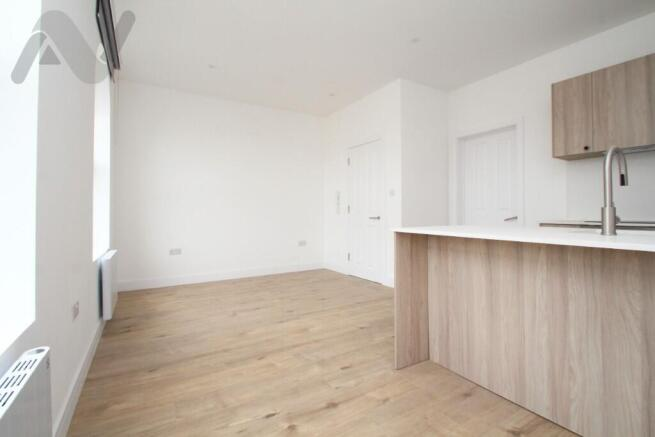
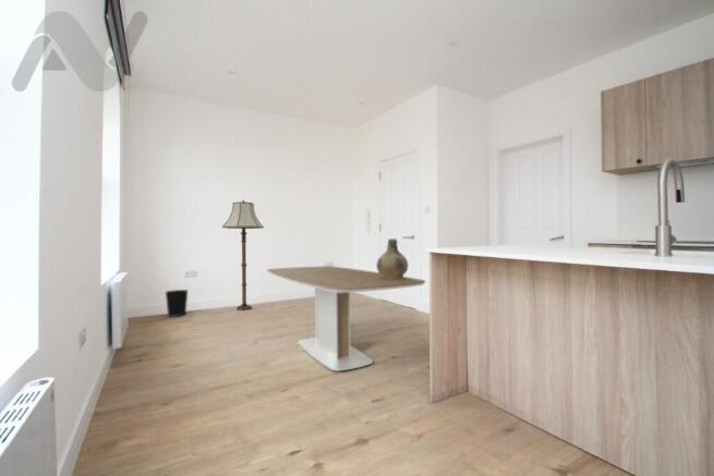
+ ceramic jug [376,237,409,279]
+ floor lamp [221,198,265,312]
+ dining table [266,265,426,373]
+ wastebasket [165,289,189,318]
